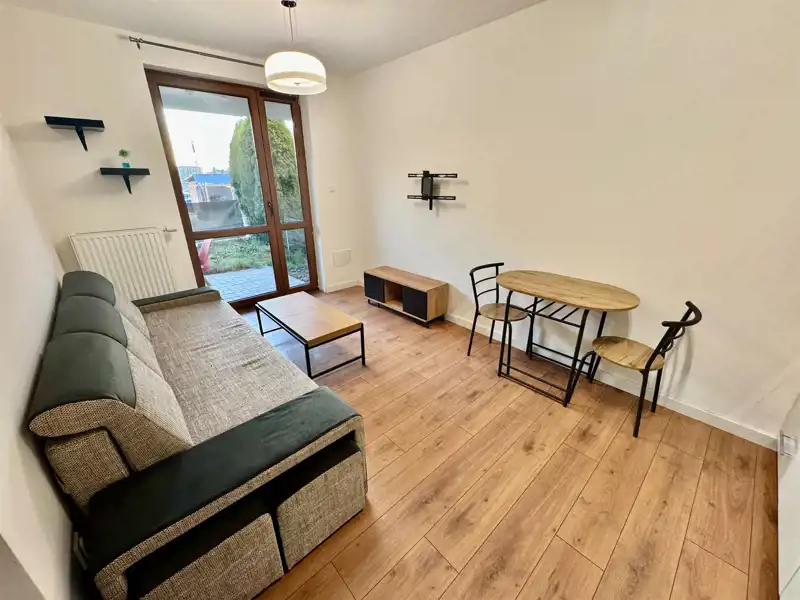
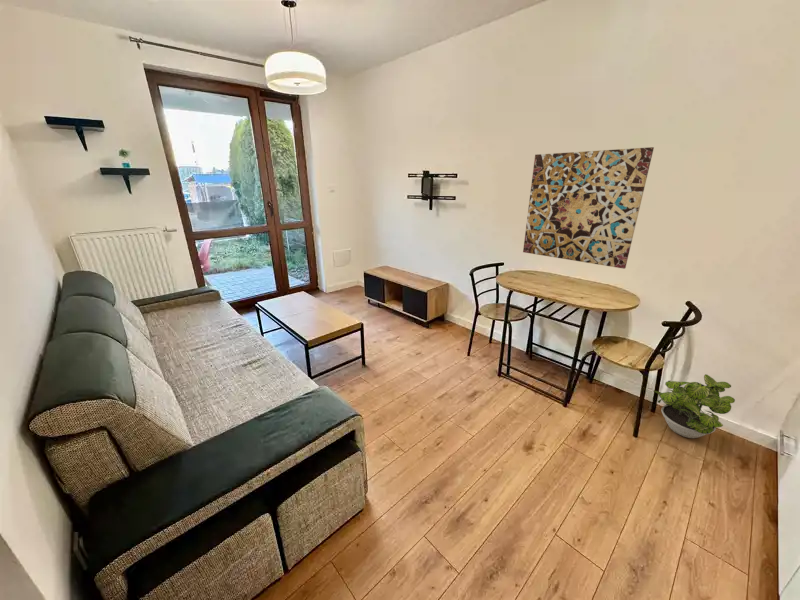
+ wall art [522,146,655,270]
+ potted plant [652,373,736,439]
